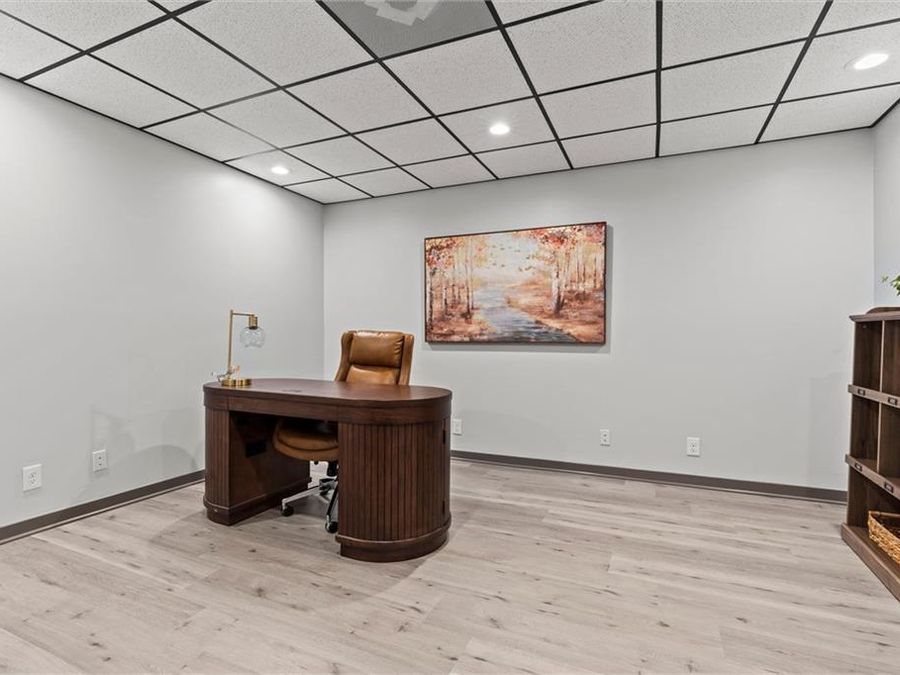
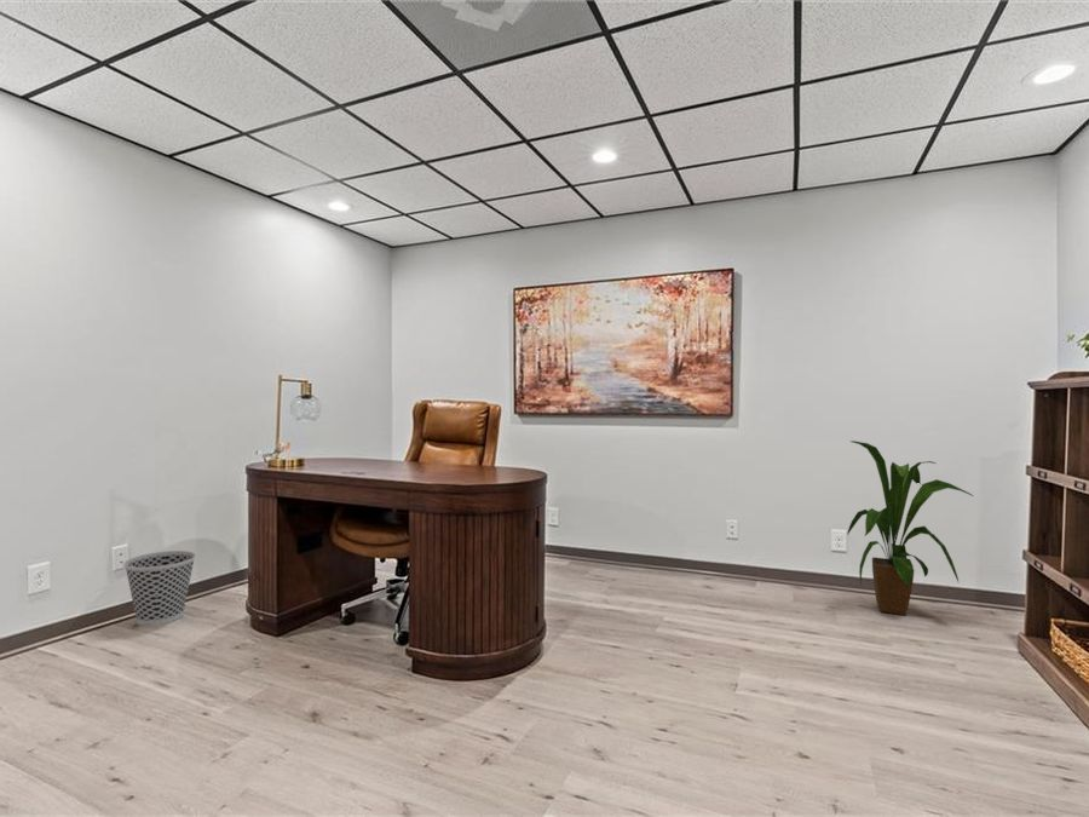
+ wastebasket [122,550,197,626]
+ house plant [846,439,974,616]
